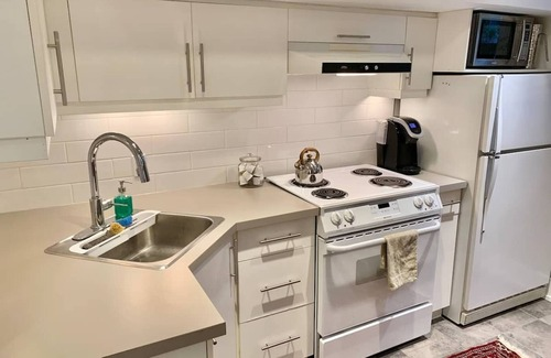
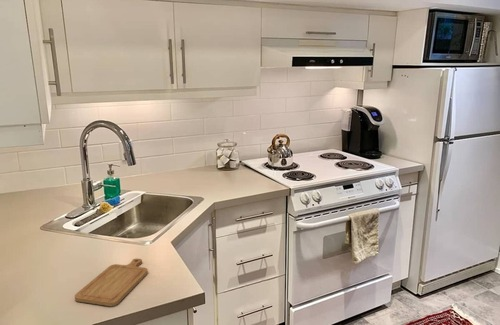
+ chopping board [74,258,149,307]
